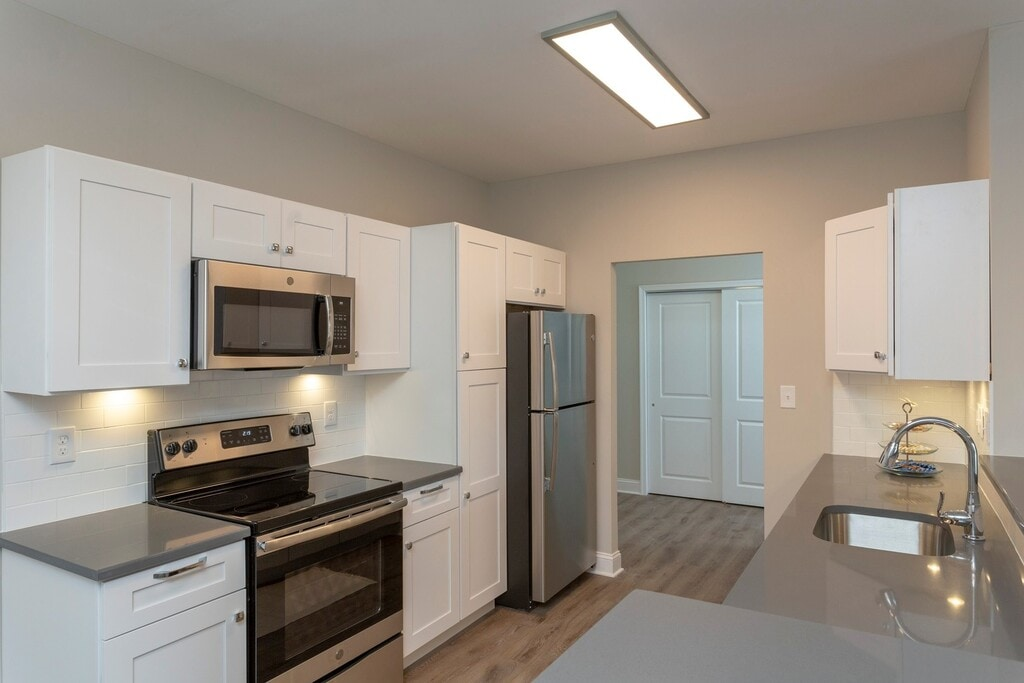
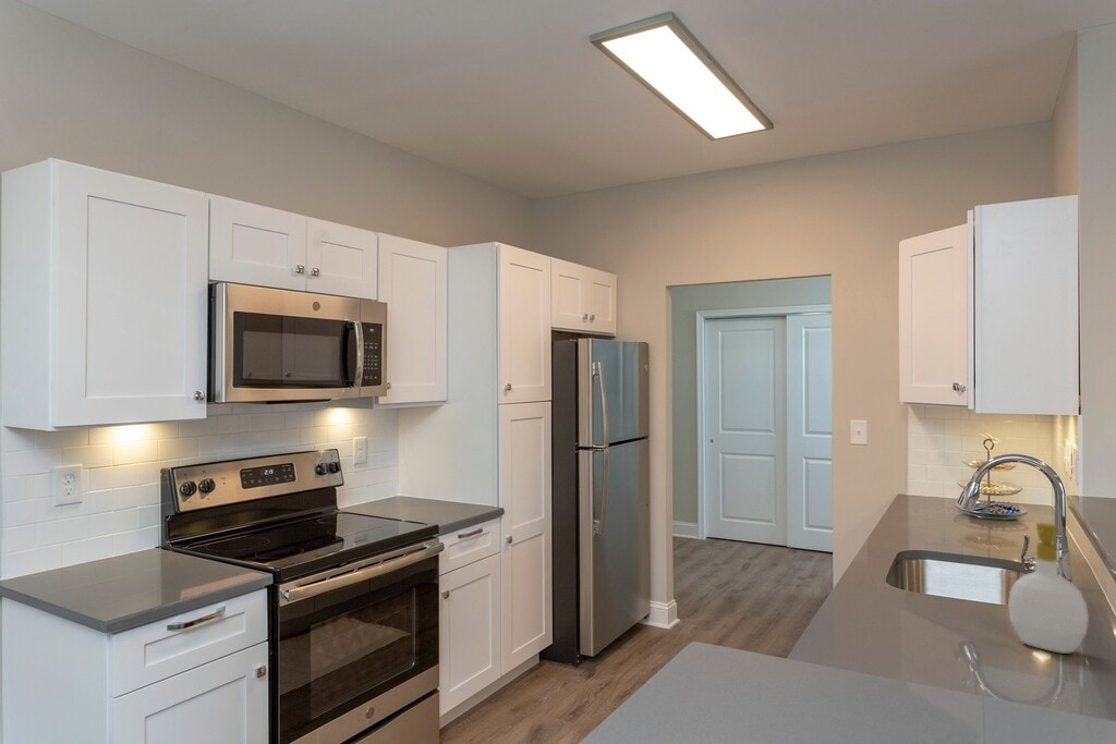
+ soap bottle [1007,522,1090,655]
